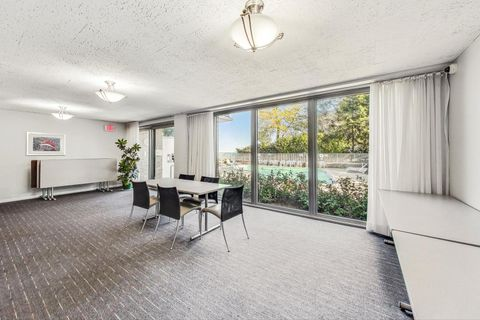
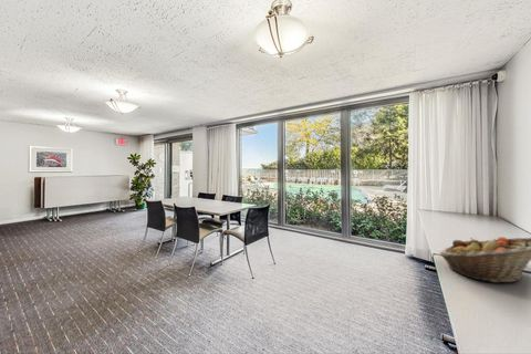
+ fruit basket [439,236,531,283]
